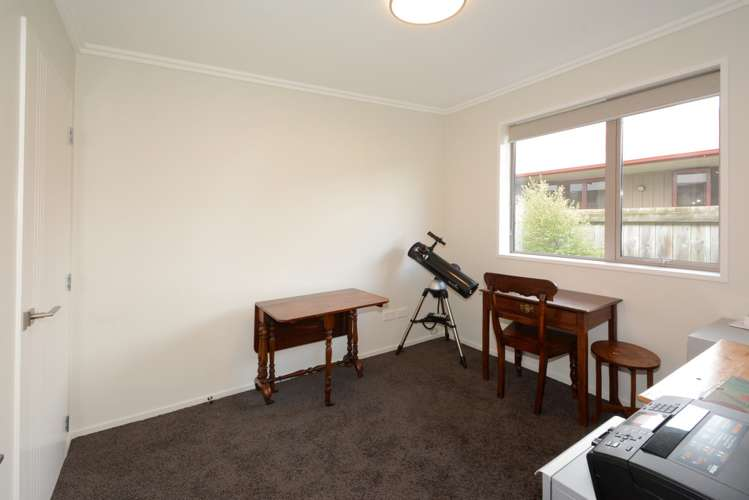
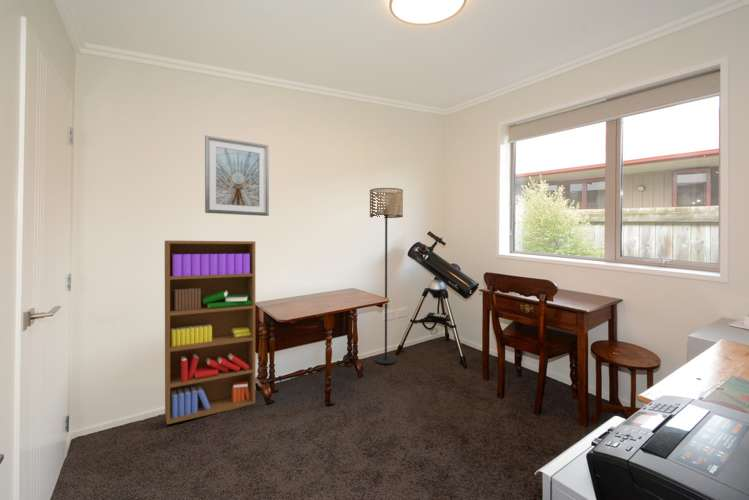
+ picture frame [204,134,270,217]
+ floor lamp [369,187,404,365]
+ bookshelf [164,239,256,425]
